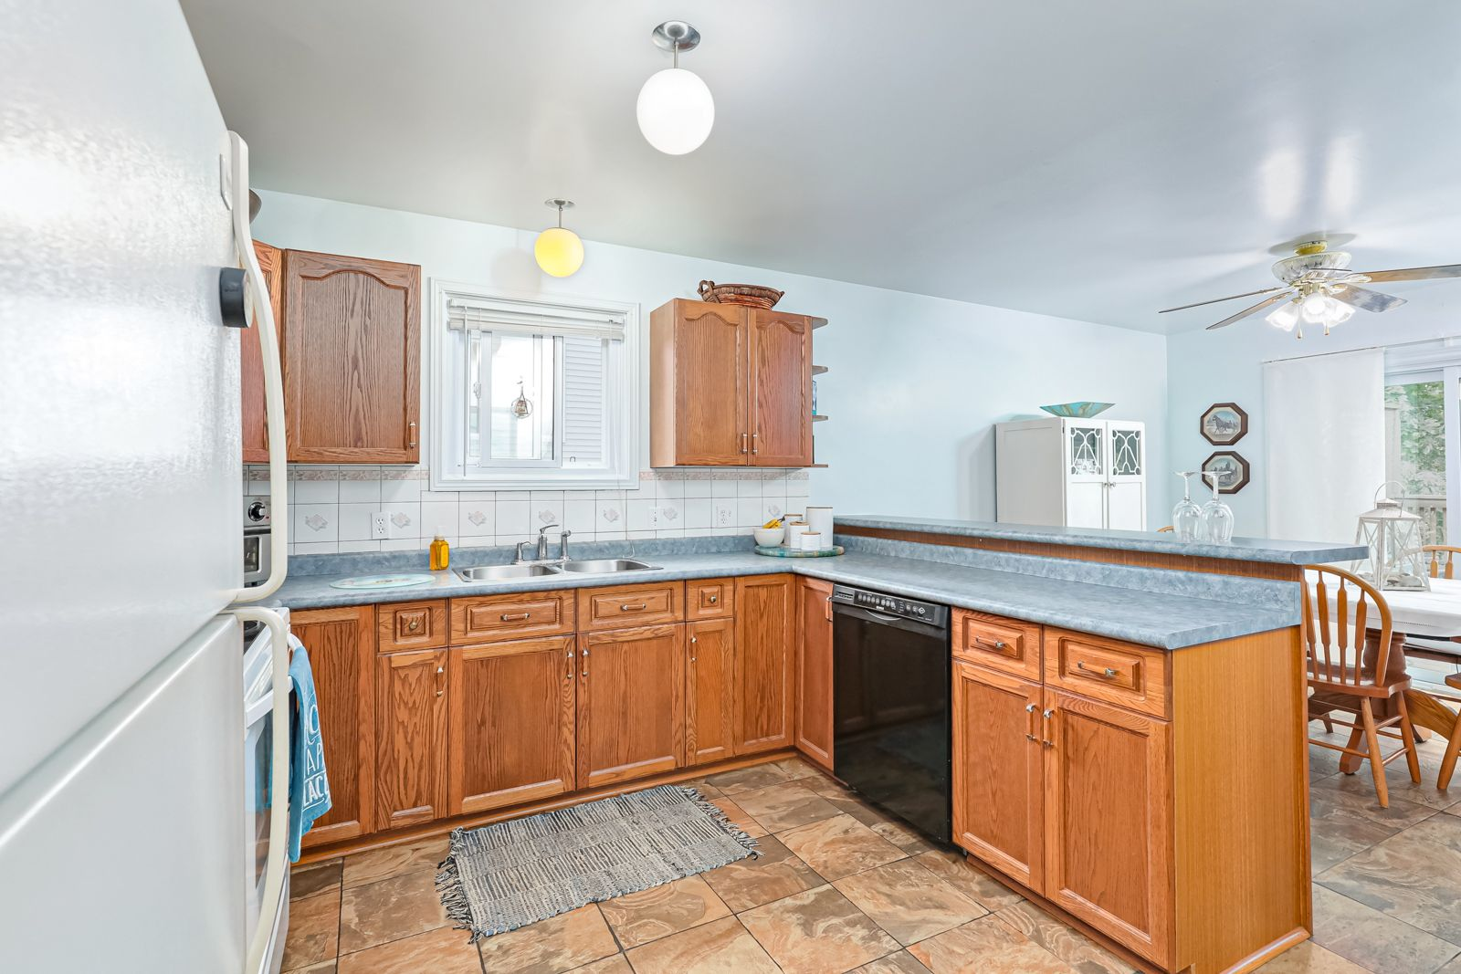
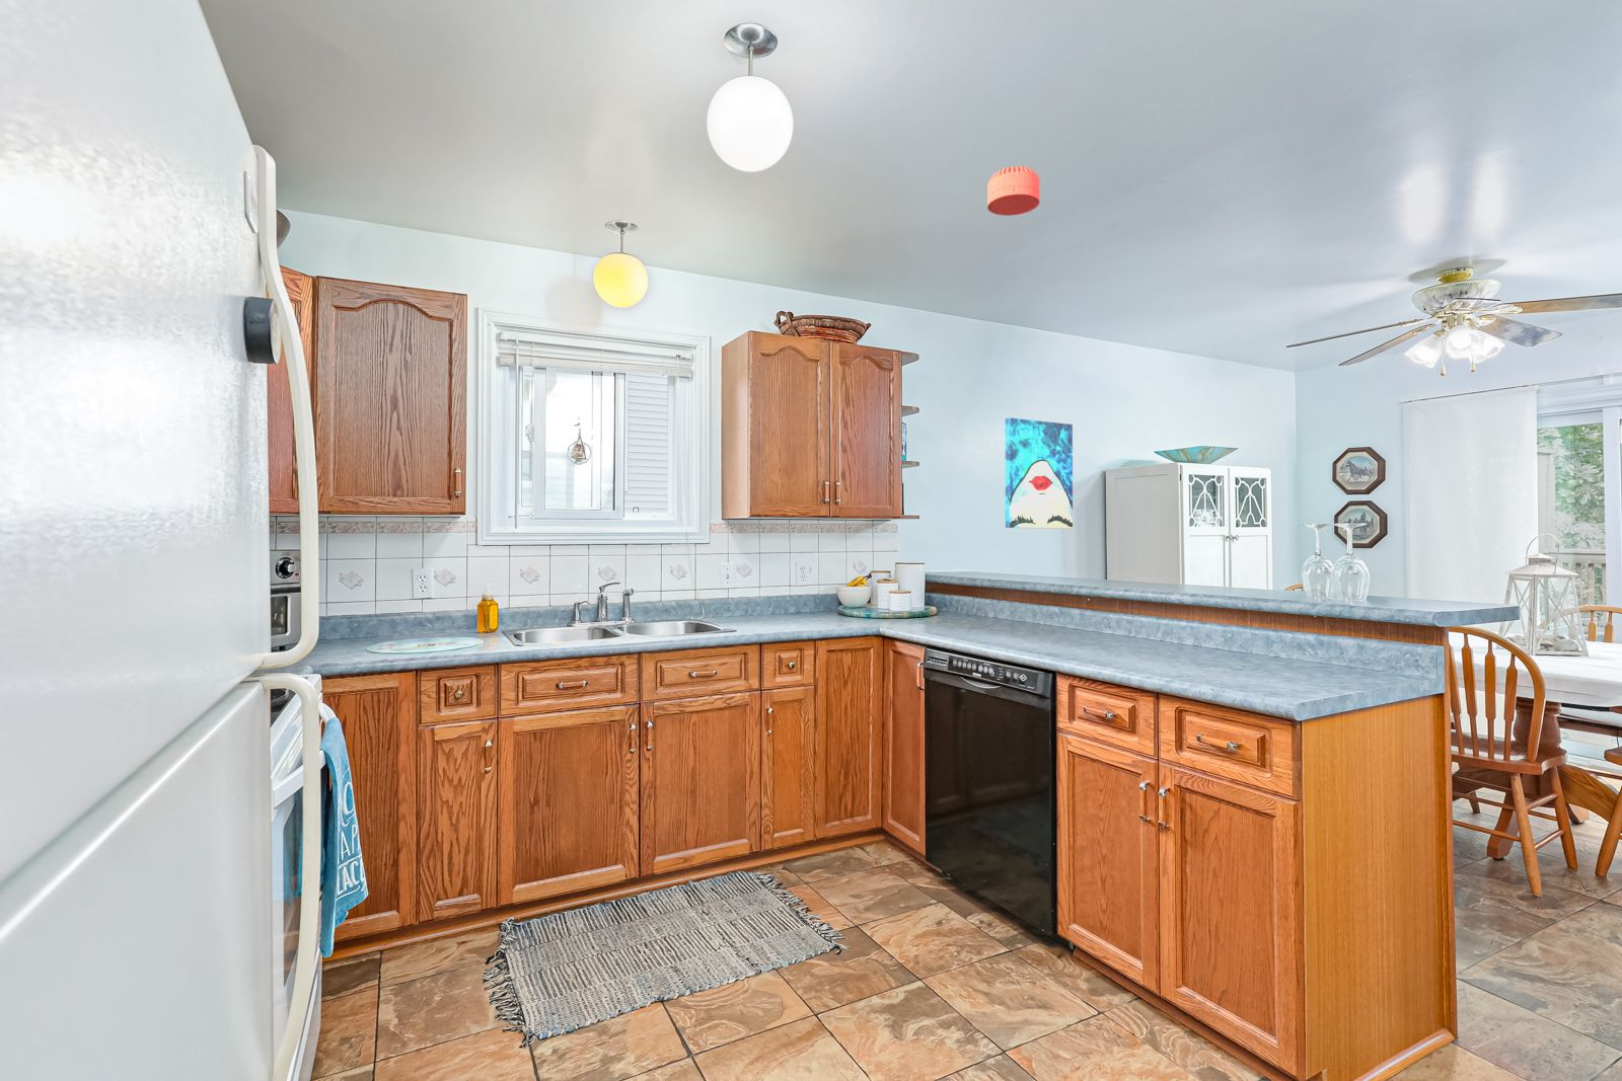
+ wall art [1004,416,1074,530]
+ smoke detector [986,165,1042,217]
